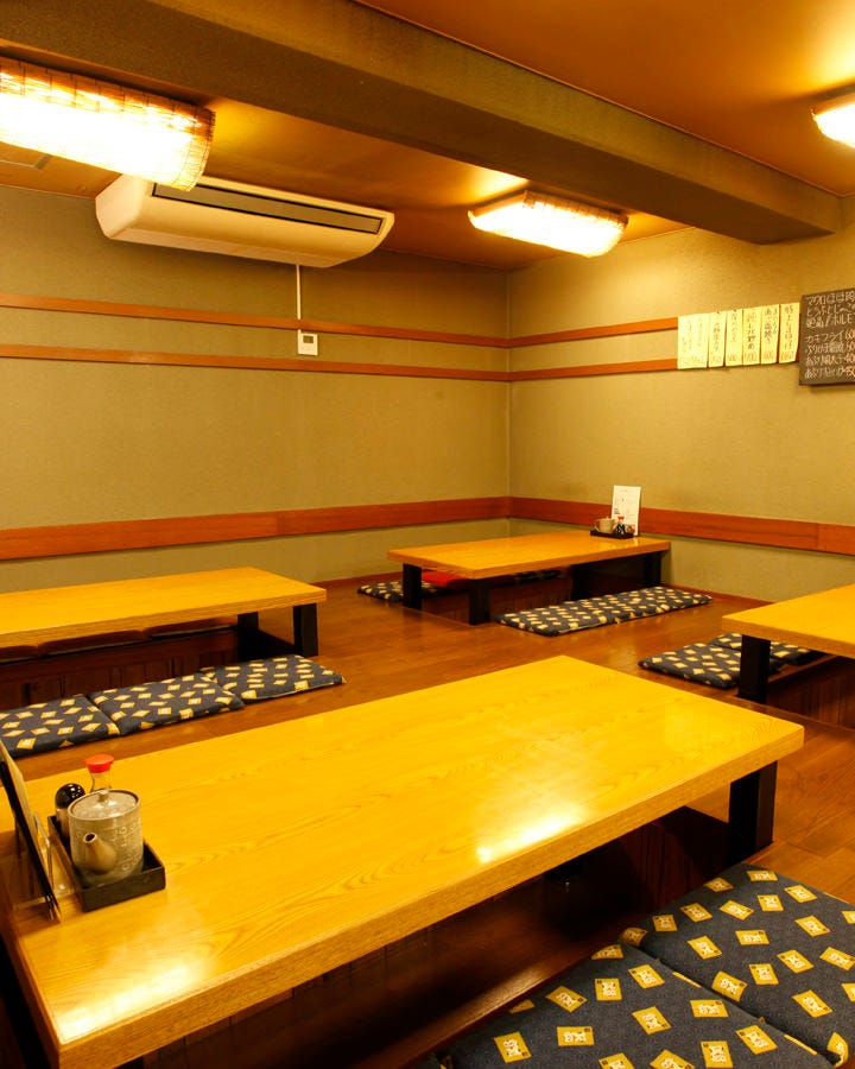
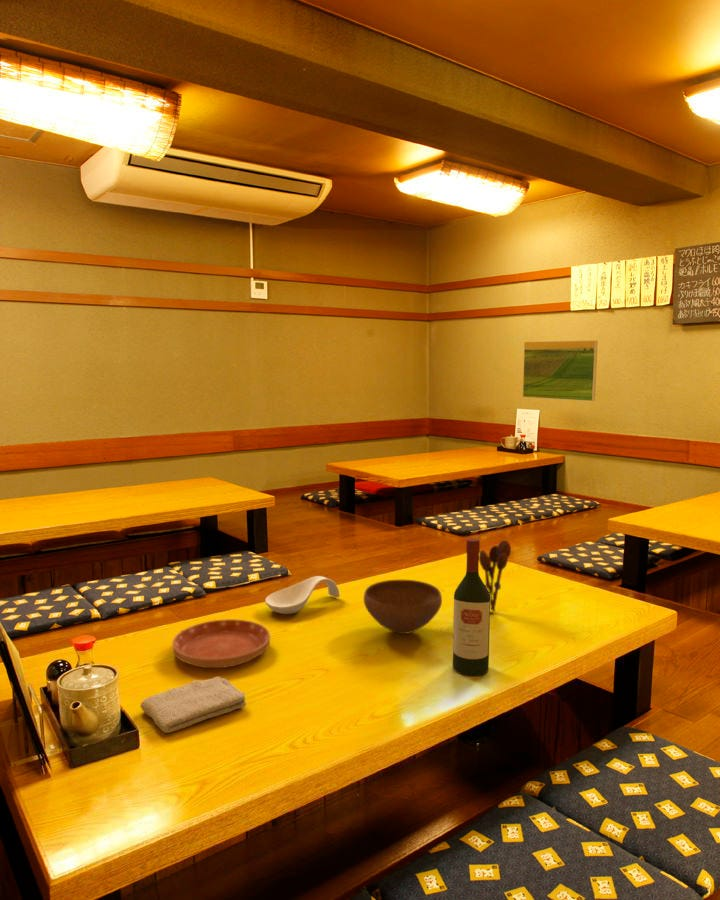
+ spoon rest [264,575,341,615]
+ wine bottle [452,537,491,677]
+ saucer [171,618,271,669]
+ bowl [363,579,443,635]
+ utensil holder [479,539,512,613]
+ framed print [522,340,598,402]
+ washcloth [139,676,247,734]
